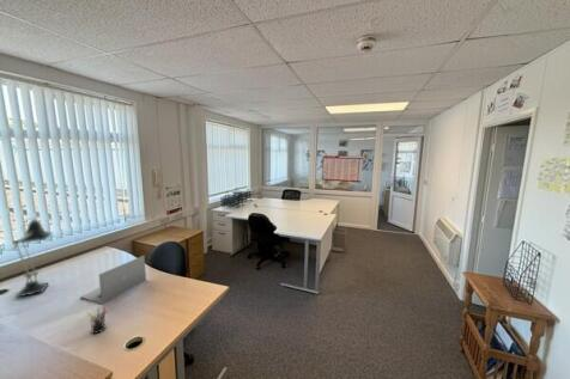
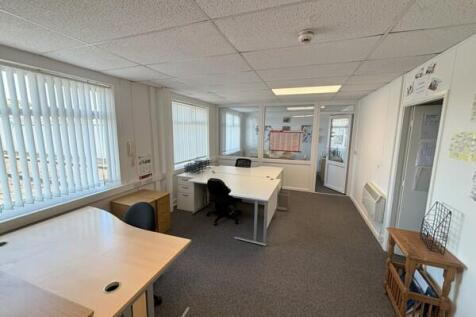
- pen holder [86,305,108,335]
- laptop [79,255,147,305]
- desk lamp [12,216,53,299]
